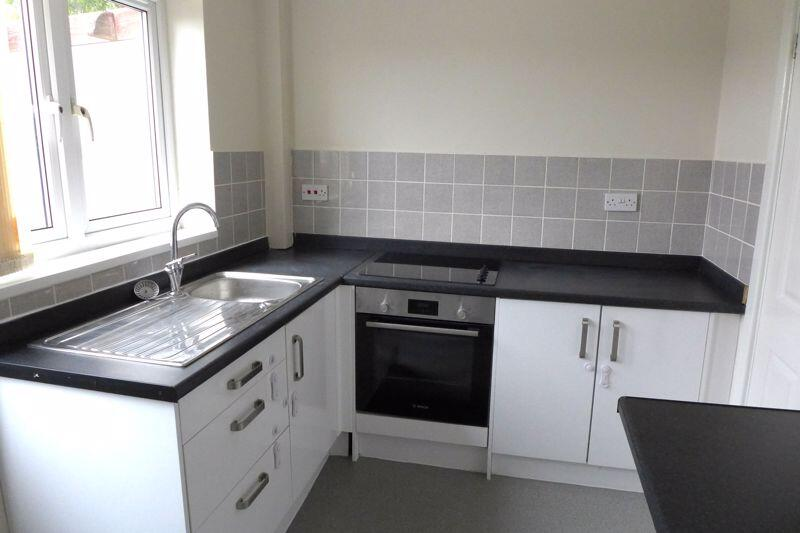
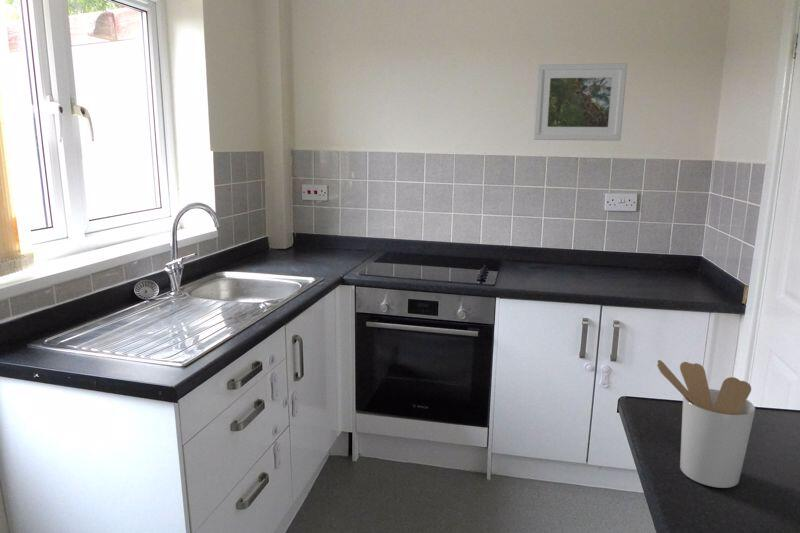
+ utensil holder [656,359,756,489]
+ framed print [533,62,628,142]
